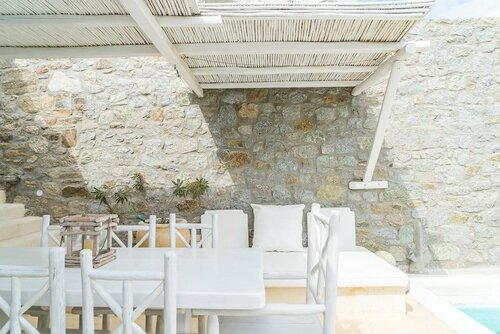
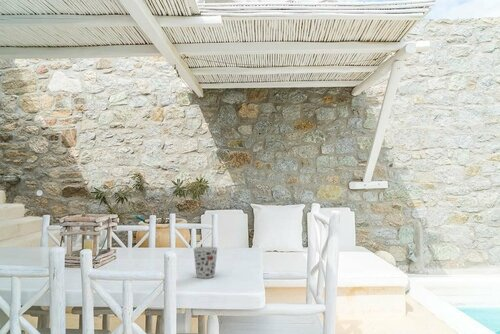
+ cup [192,246,219,279]
